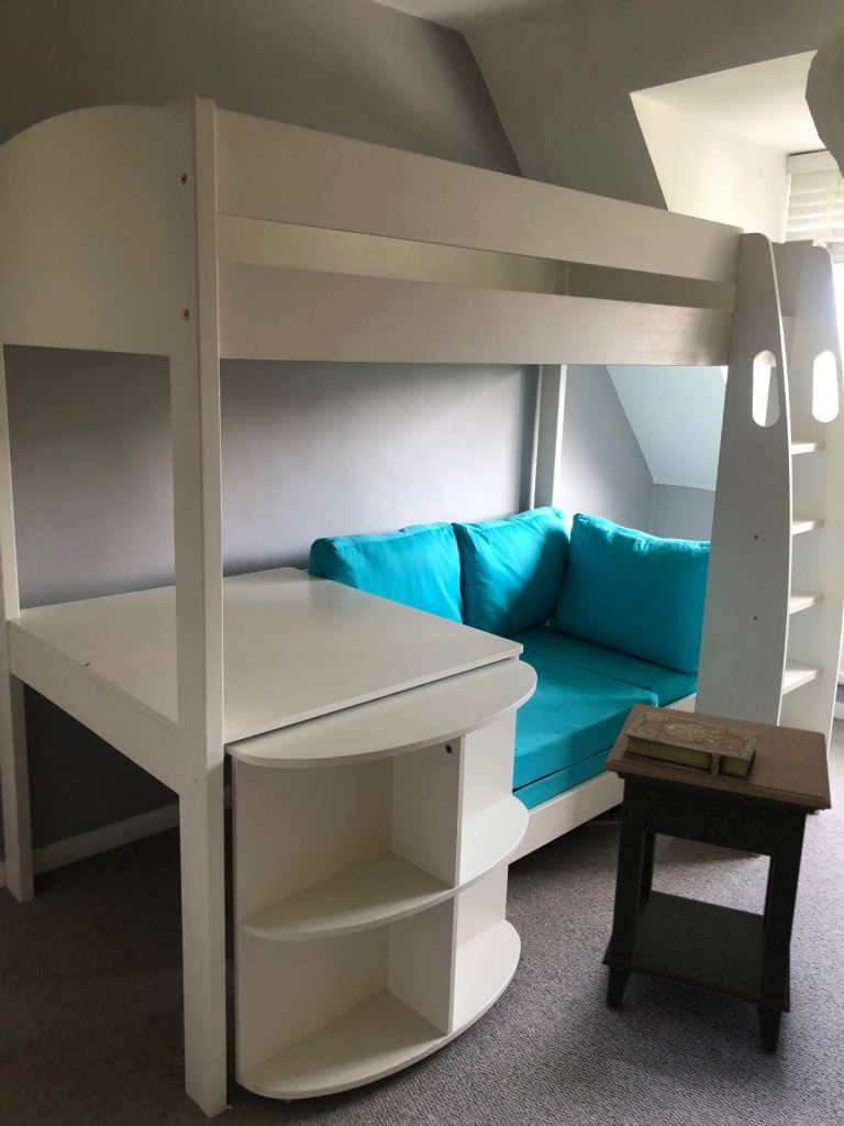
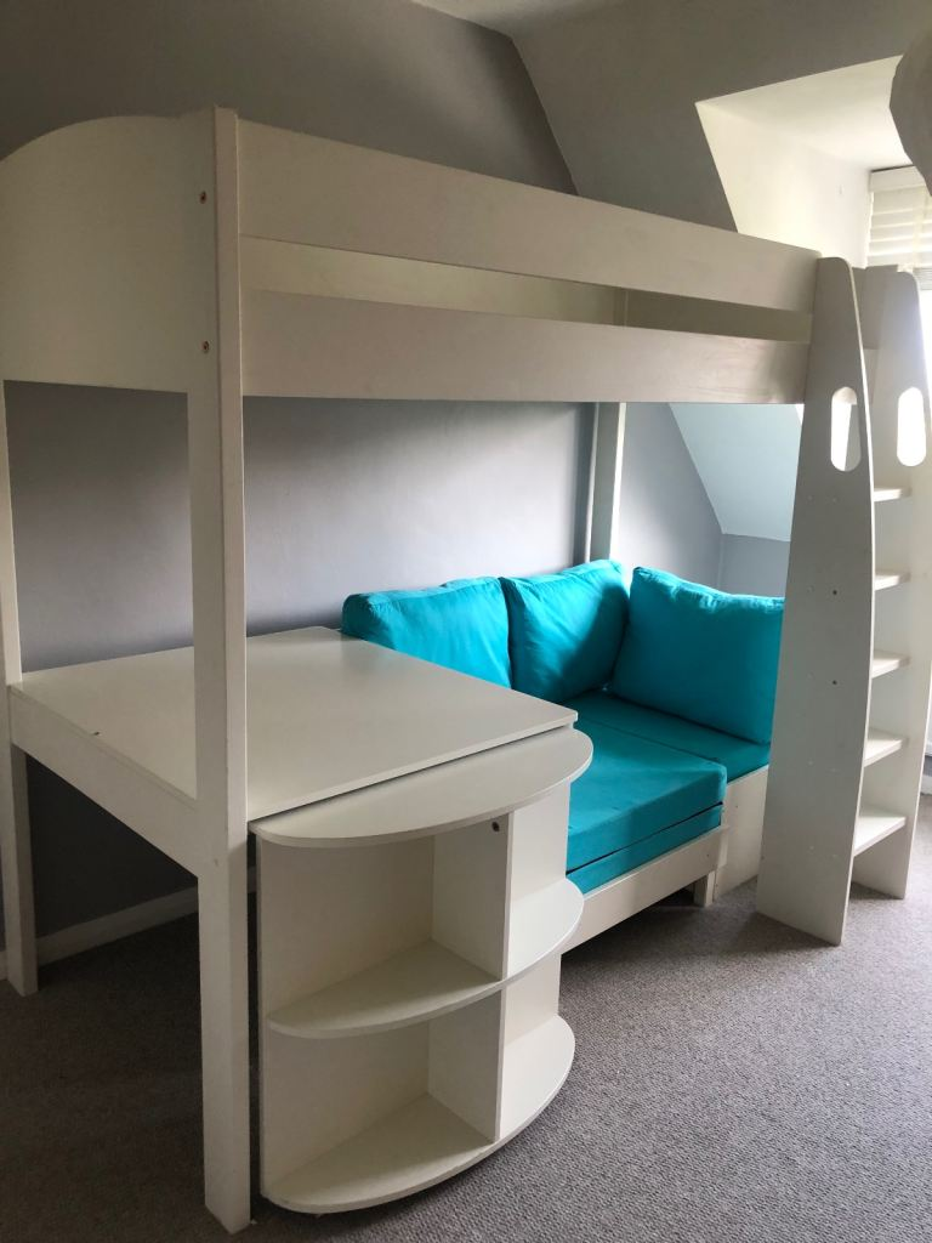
- book [623,711,759,782]
- side table [600,703,833,1057]
